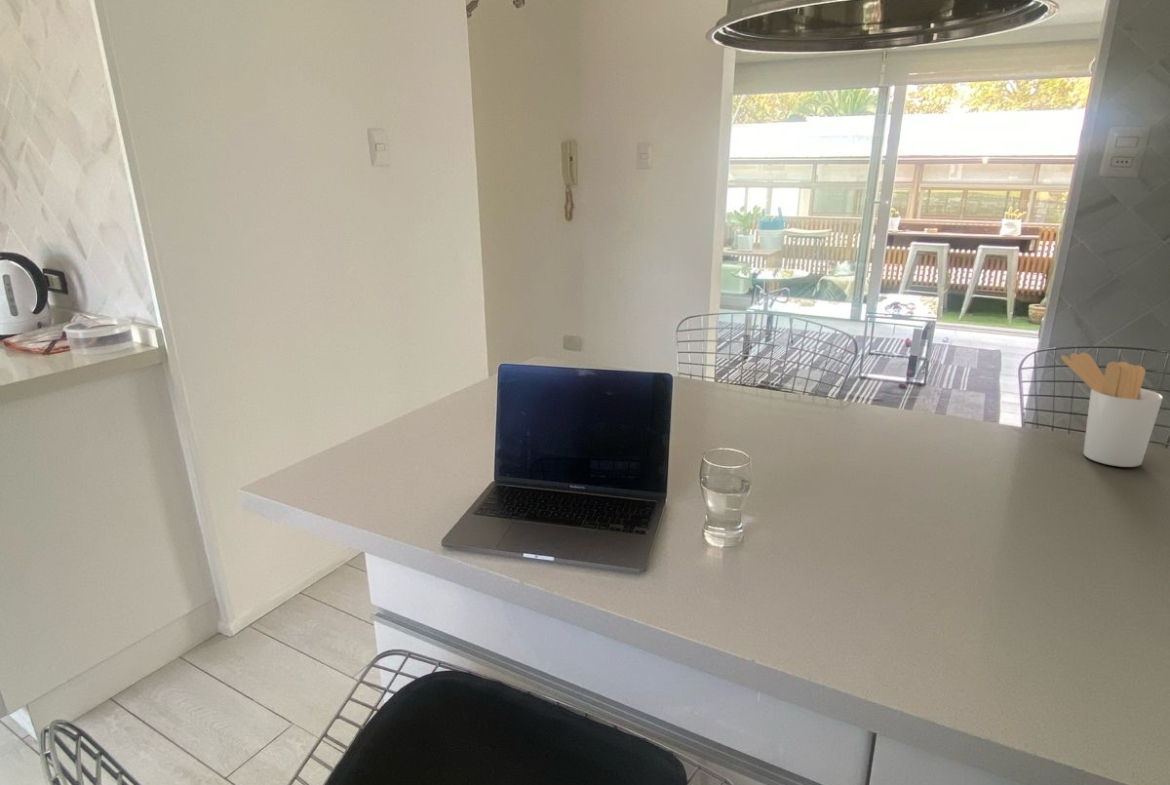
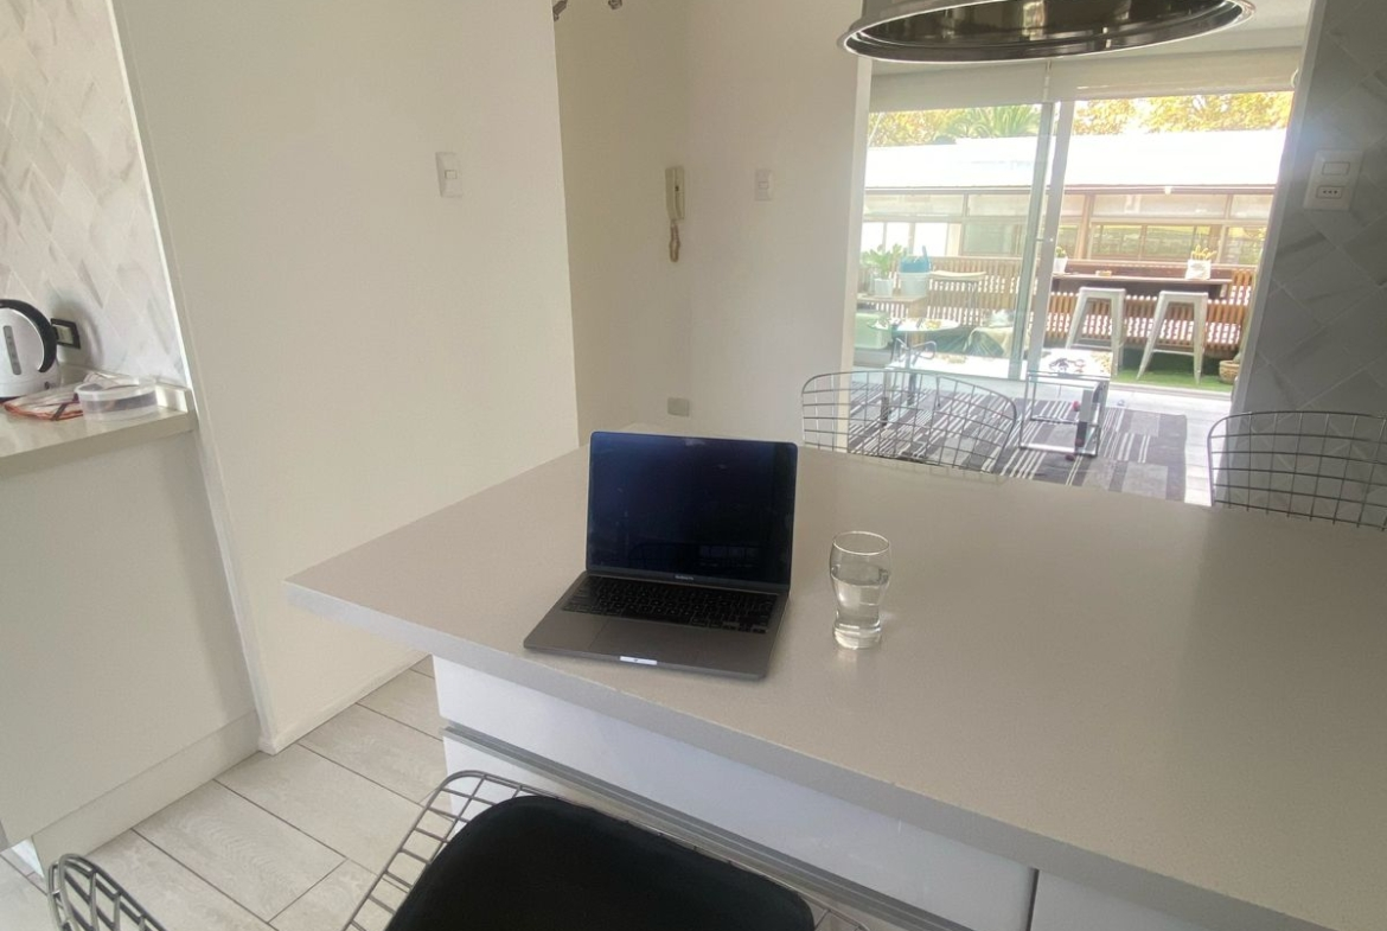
- utensil holder [1060,352,1164,468]
